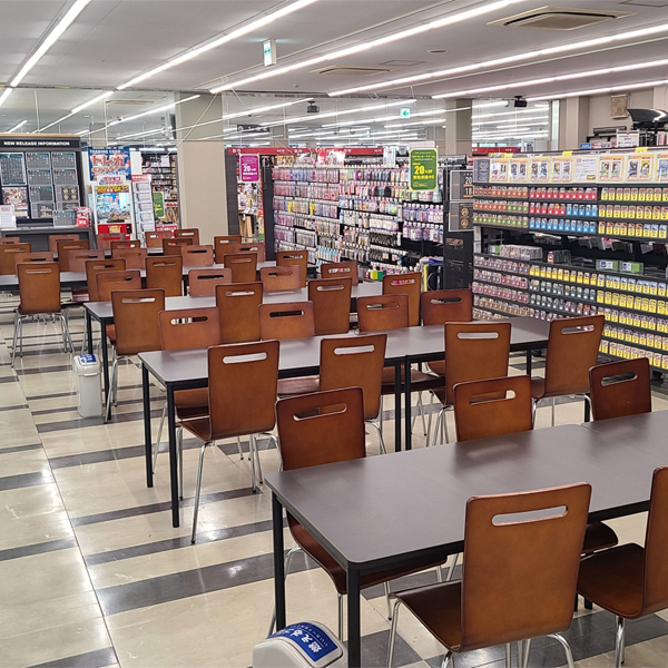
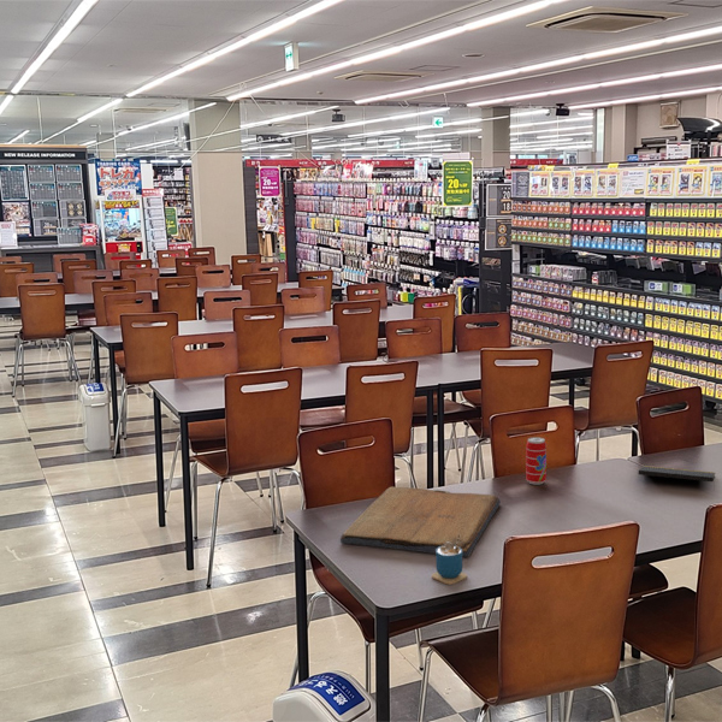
+ beverage can [525,436,548,486]
+ cup [431,533,468,586]
+ religious icon [339,486,502,558]
+ notepad [638,464,716,491]
